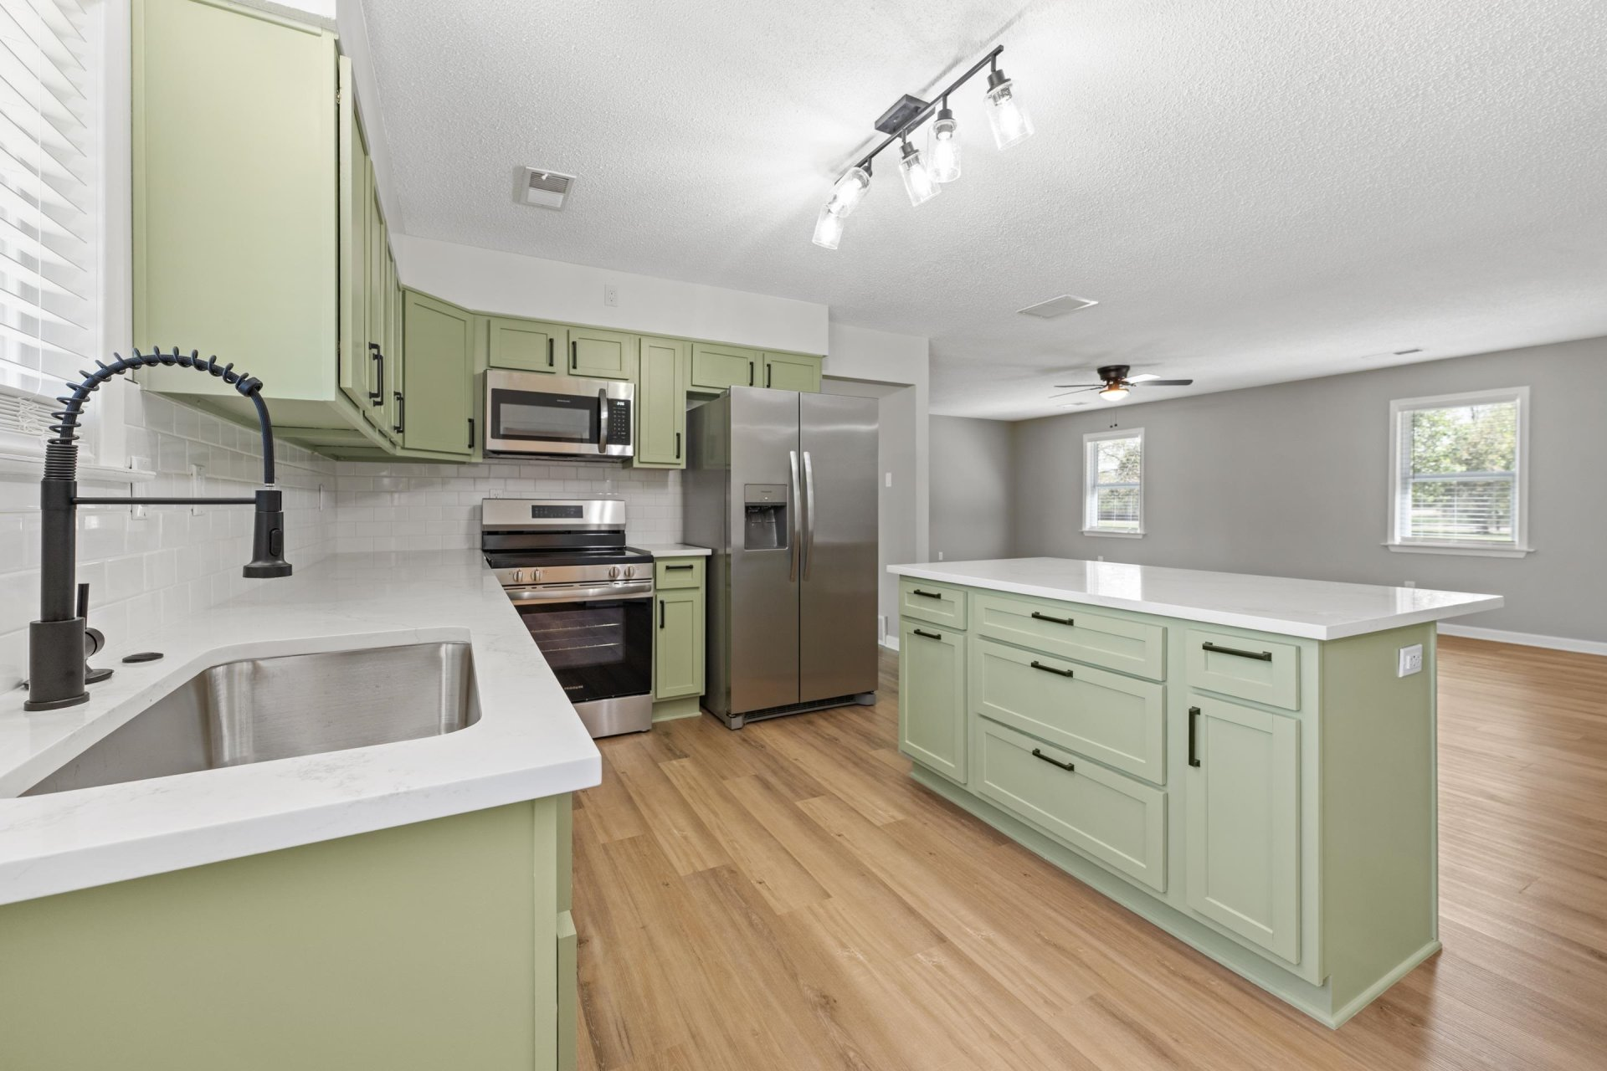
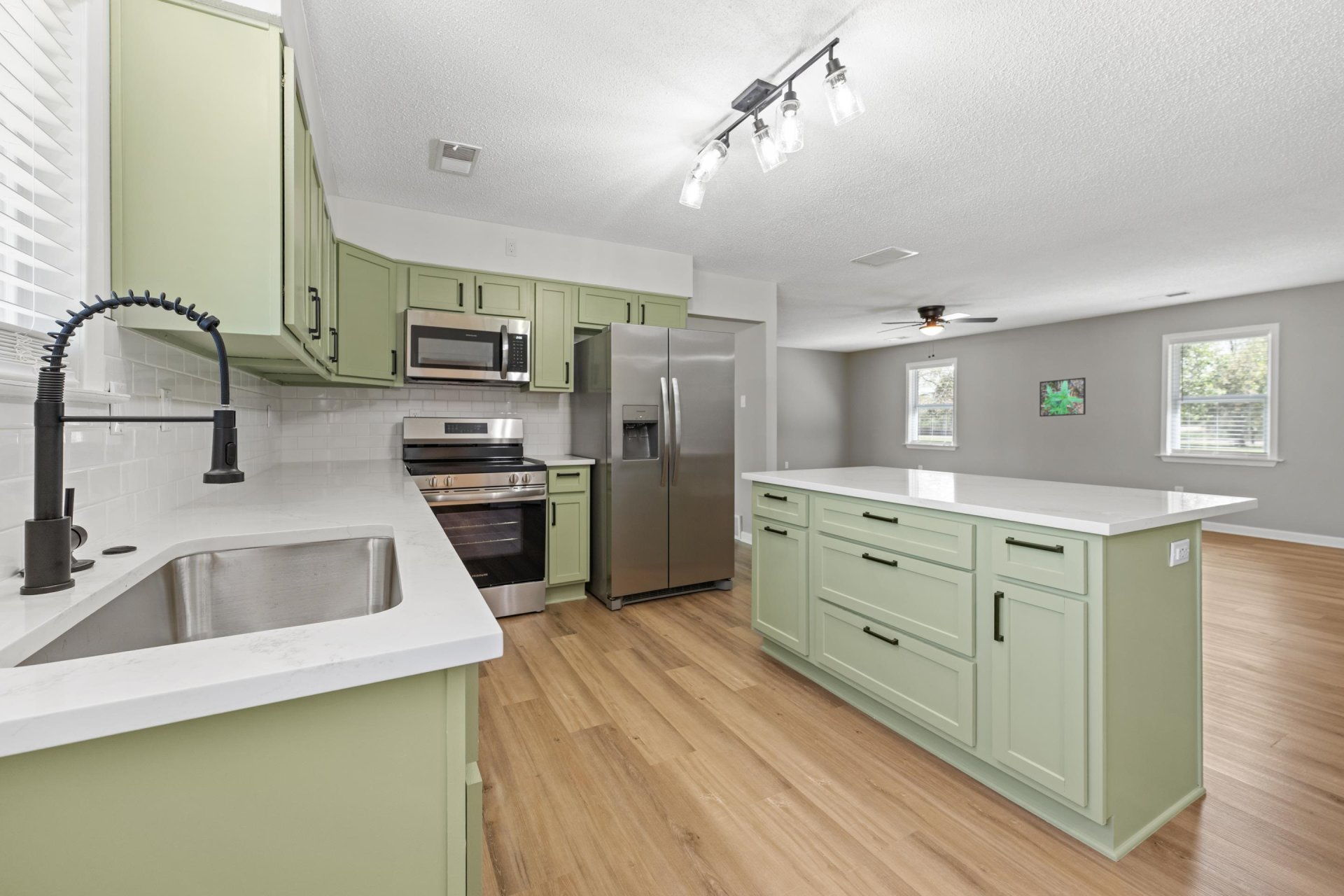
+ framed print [1039,377,1086,417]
